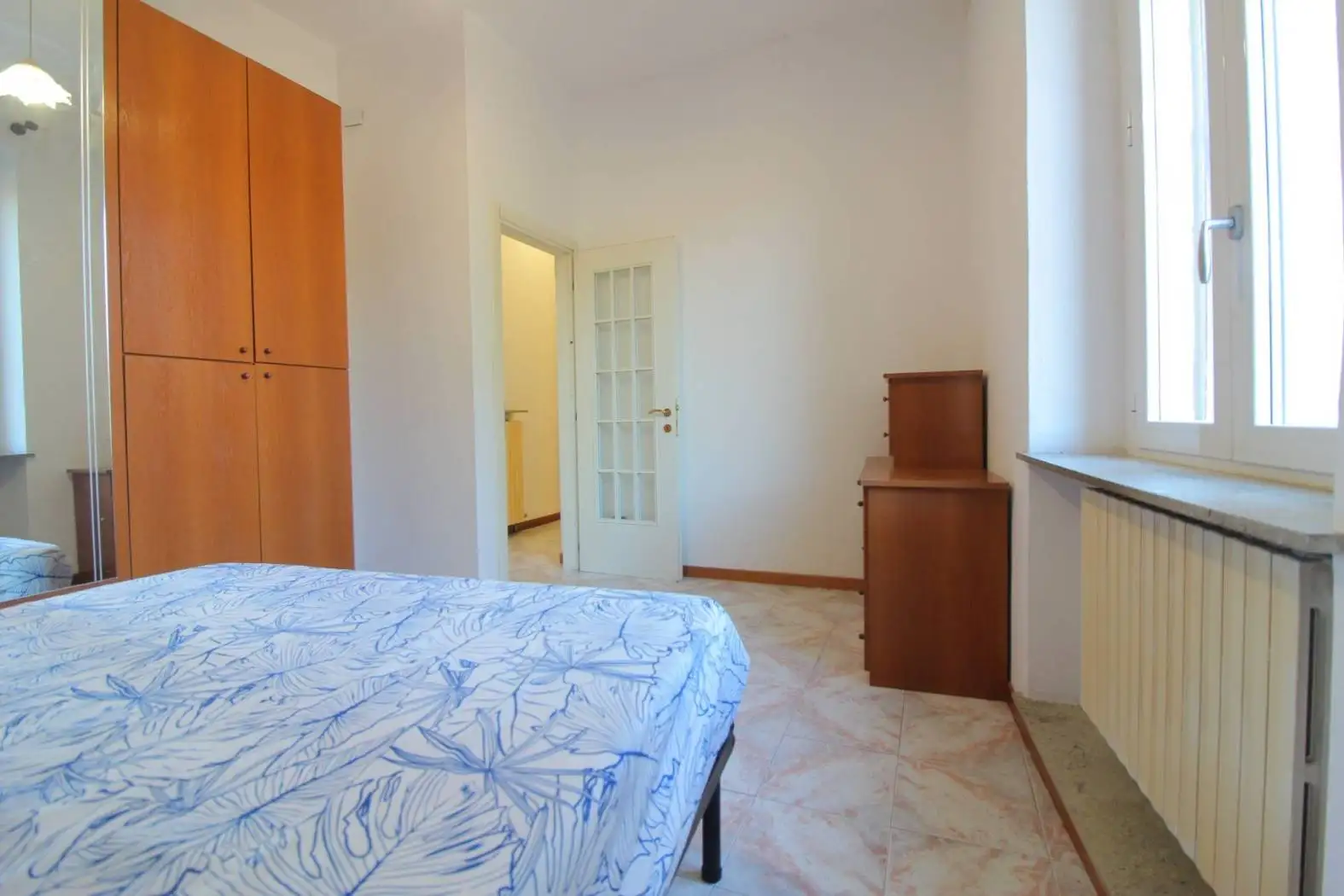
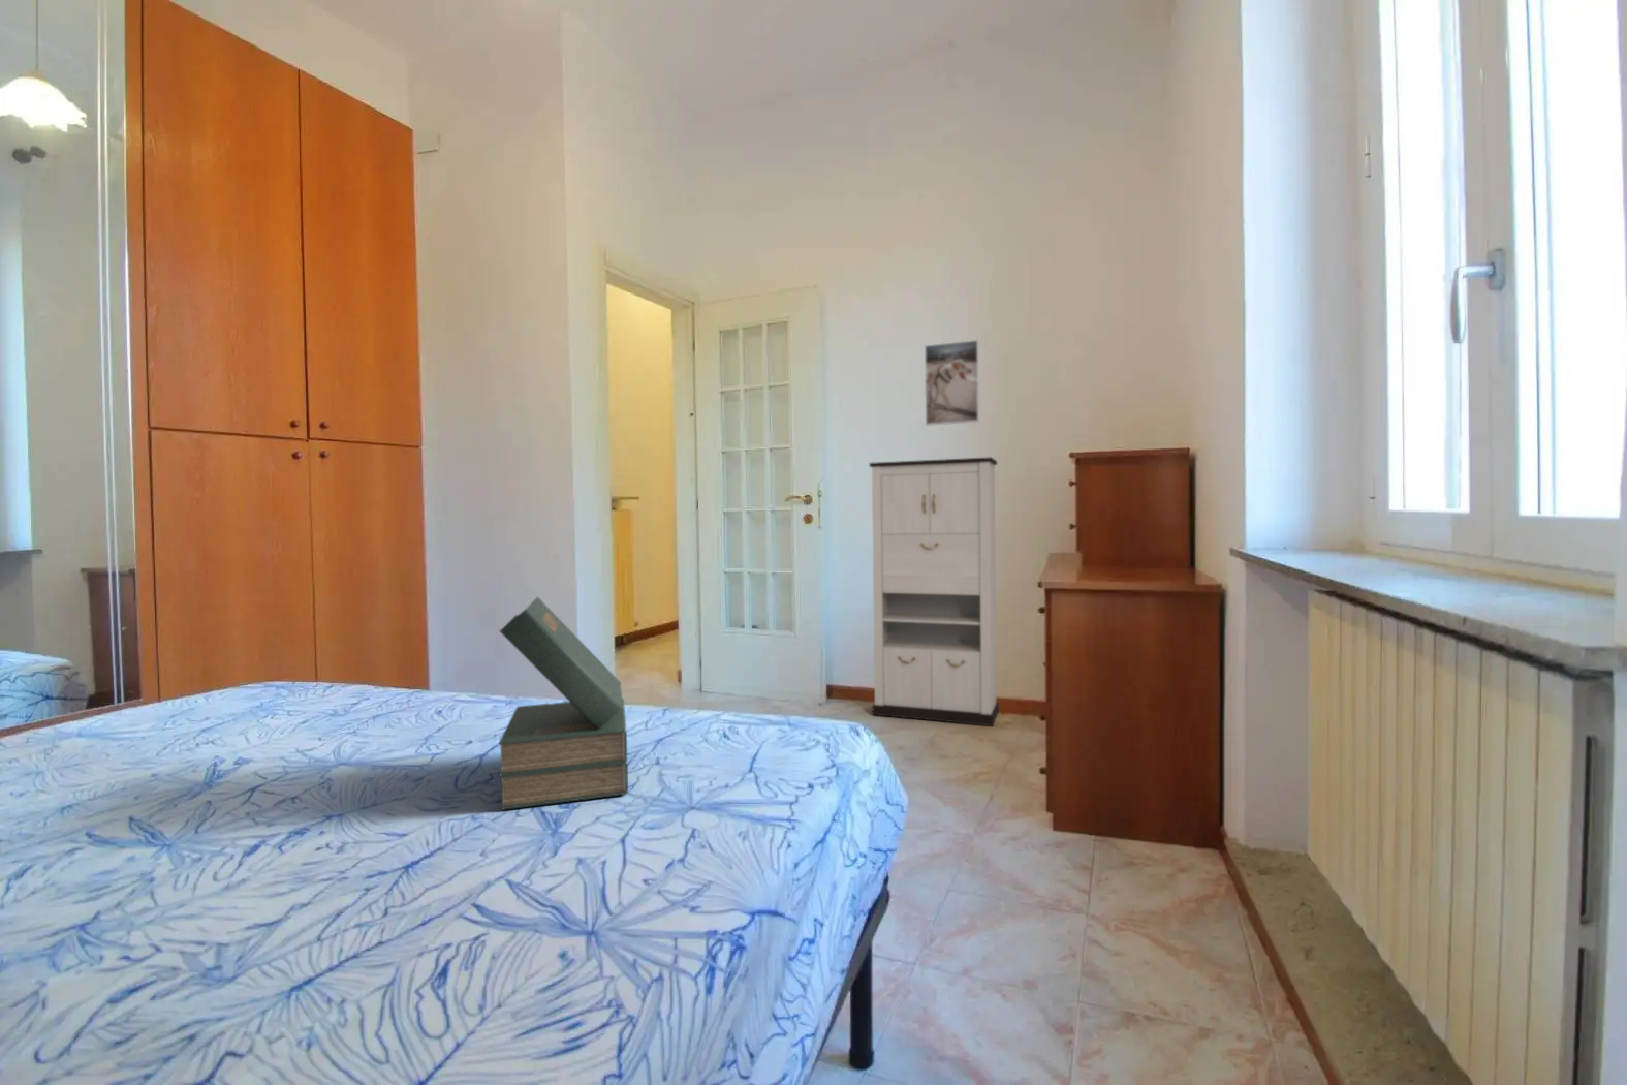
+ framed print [924,339,981,426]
+ cabinet [869,455,1000,728]
+ book [498,596,629,811]
